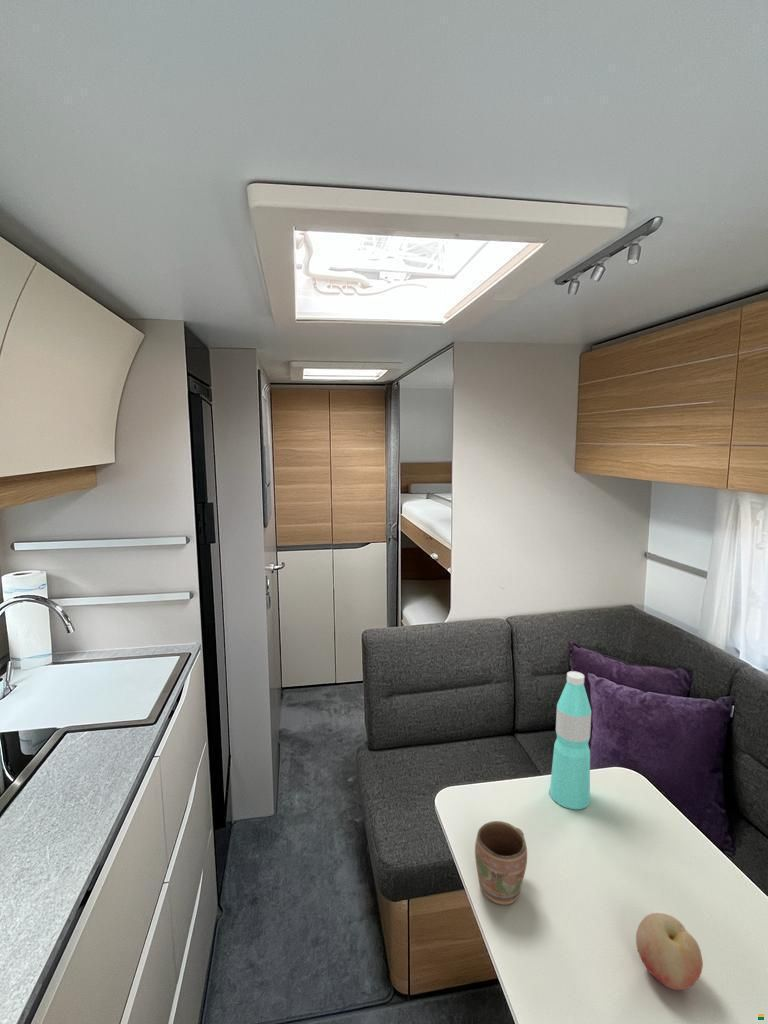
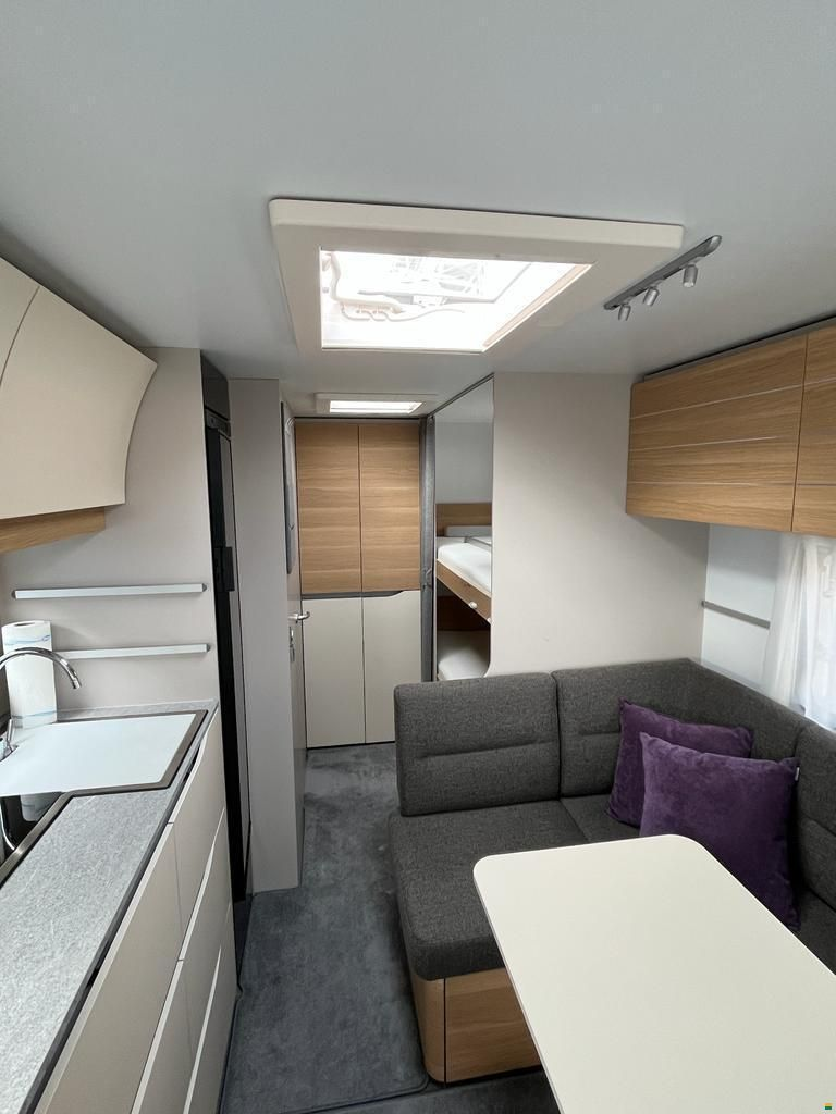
- fruit [635,912,704,991]
- water bottle [549,670,592,810]
- mug [474,820,528,906]
